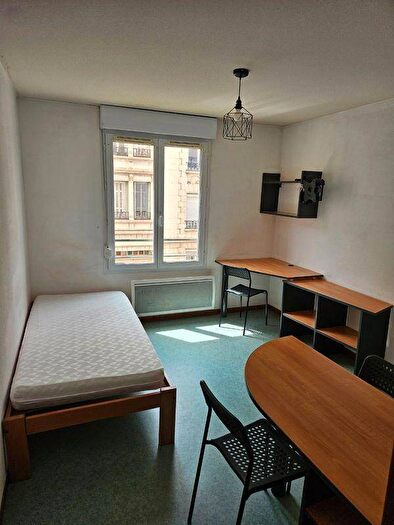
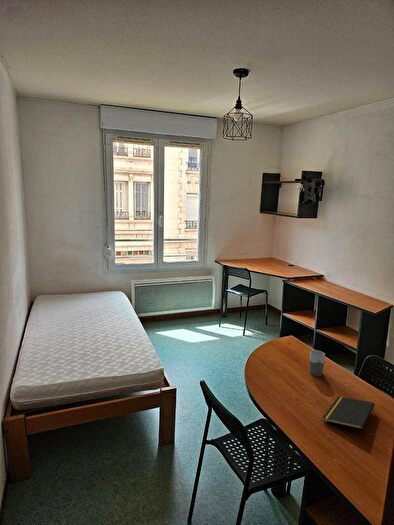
+ mug [308,349,326,377]
+ notepad [321,395,376,430]
